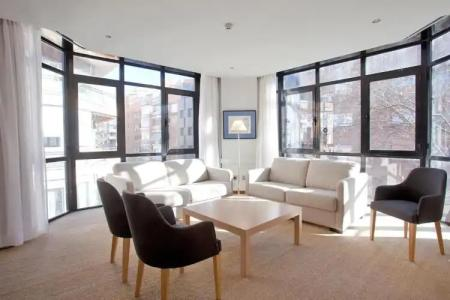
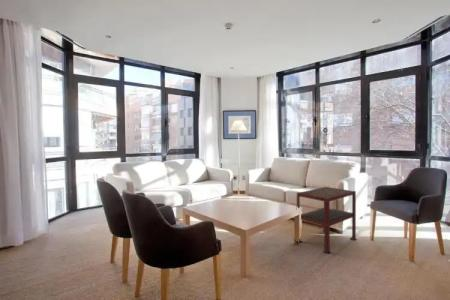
+ side table [295,186,357,254]
